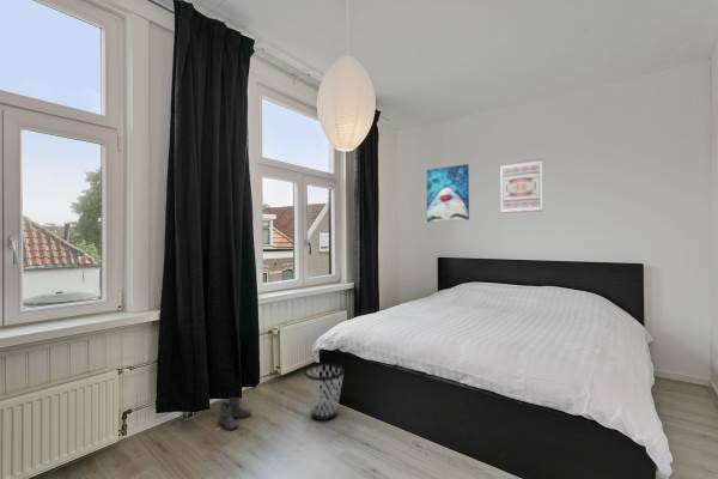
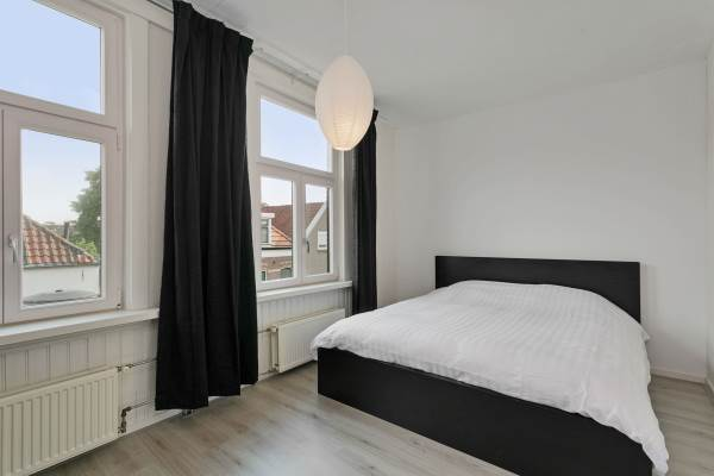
- wall art [426,163,470,223]
- boots [218,396,252,431]
- wall art [499,158,543,214]
- wastebasket [303,362,346,422]
